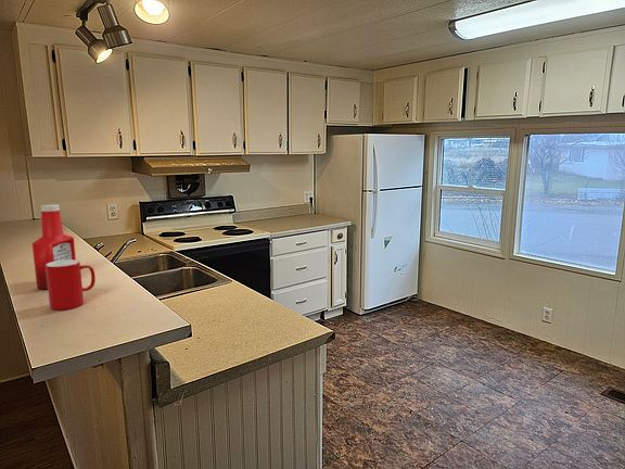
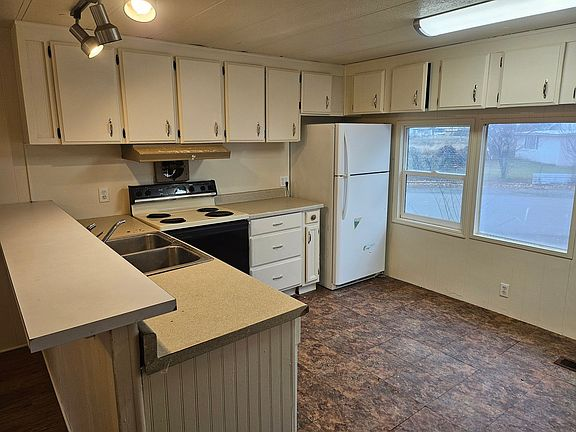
- cup [46,259,97,312]
- soap bottle [31,203,77,290]
